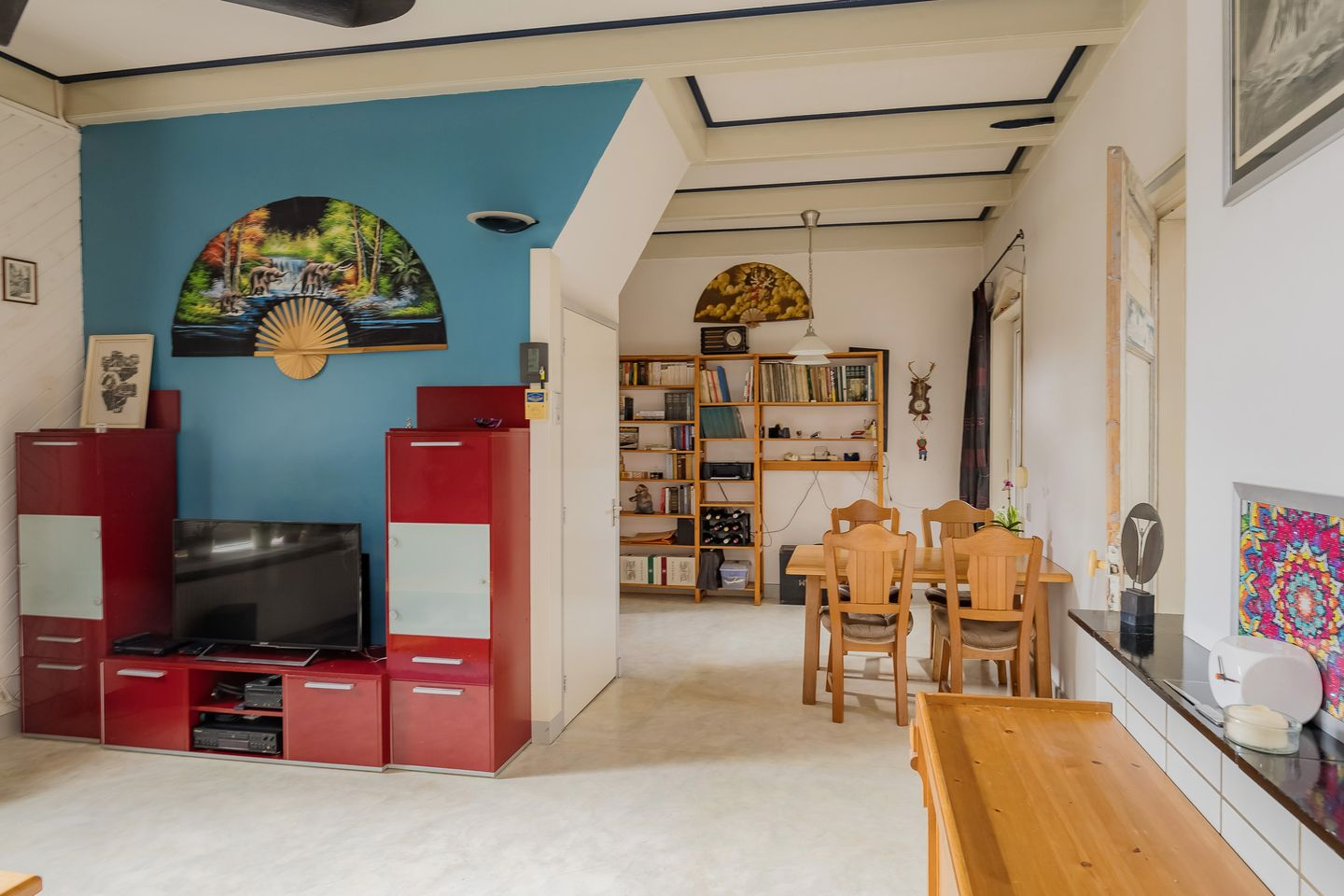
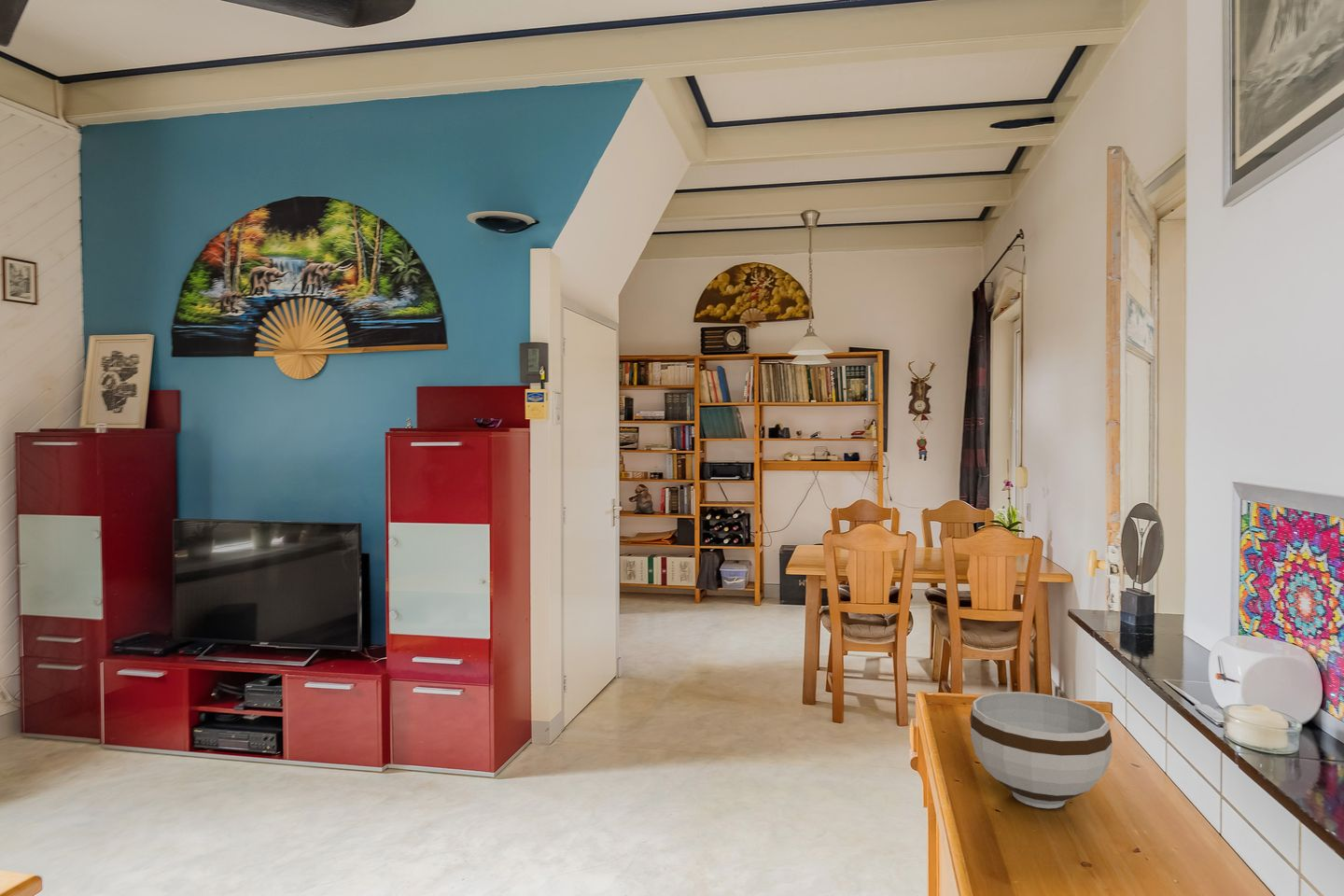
+ bowl [969,691,1113,809]
